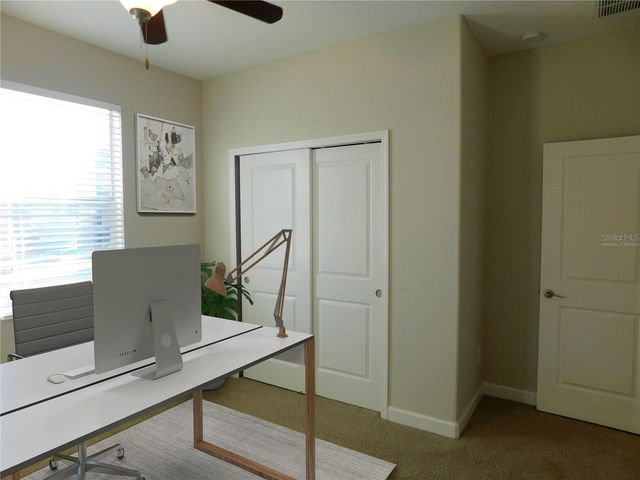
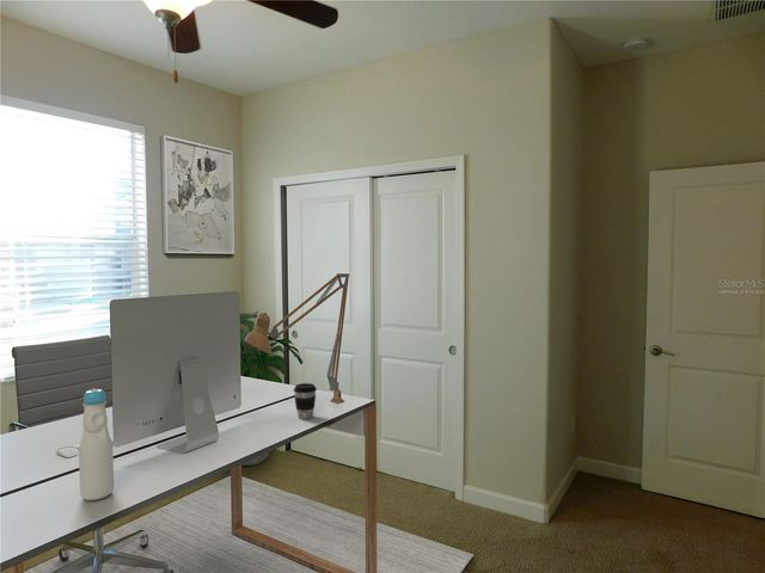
+ coffee cup [293,382,318,420]
+ bottle [78,388,115,501]
